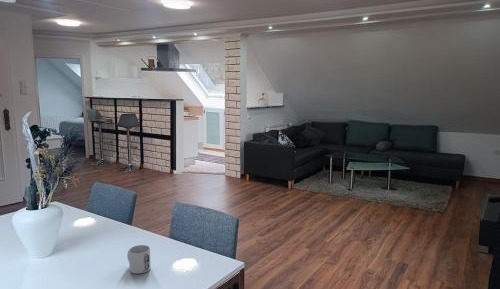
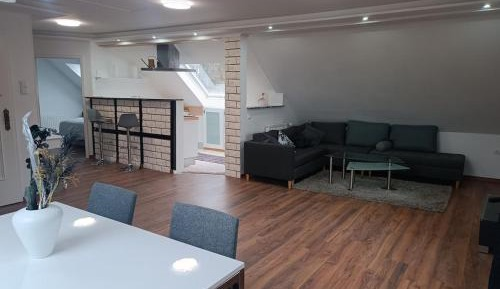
- mug [126,244,152,275]
